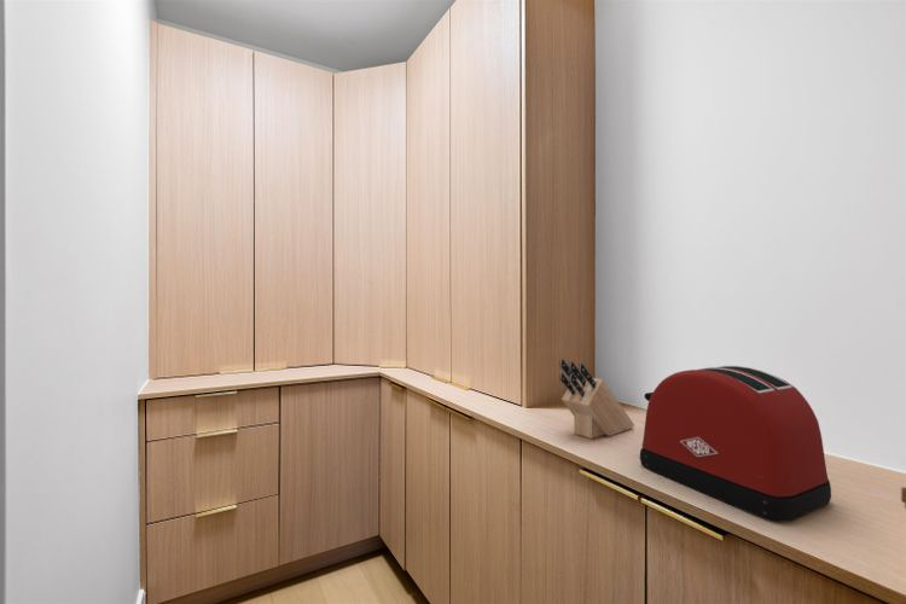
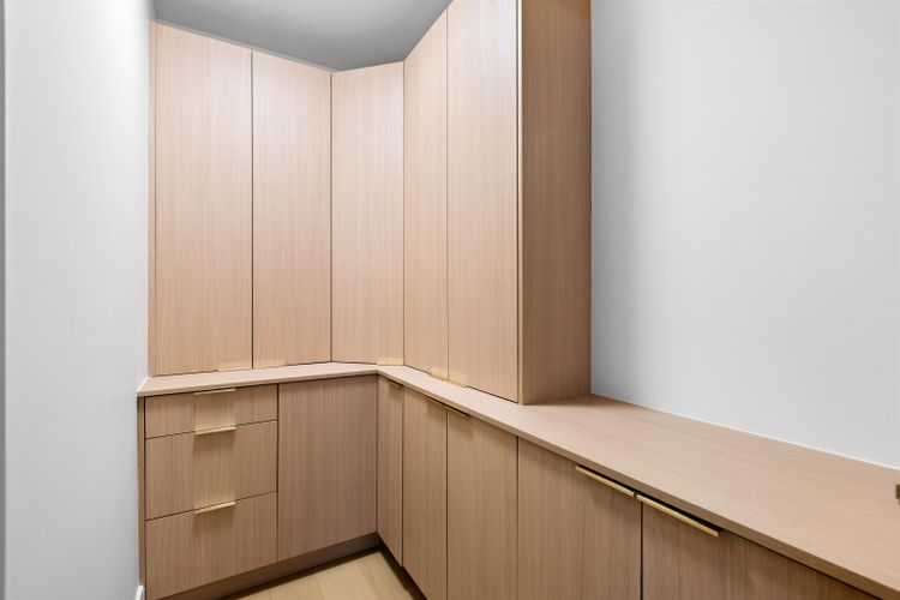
- knife block [558,358,635,440]
- toaster [639,365,832,523]
